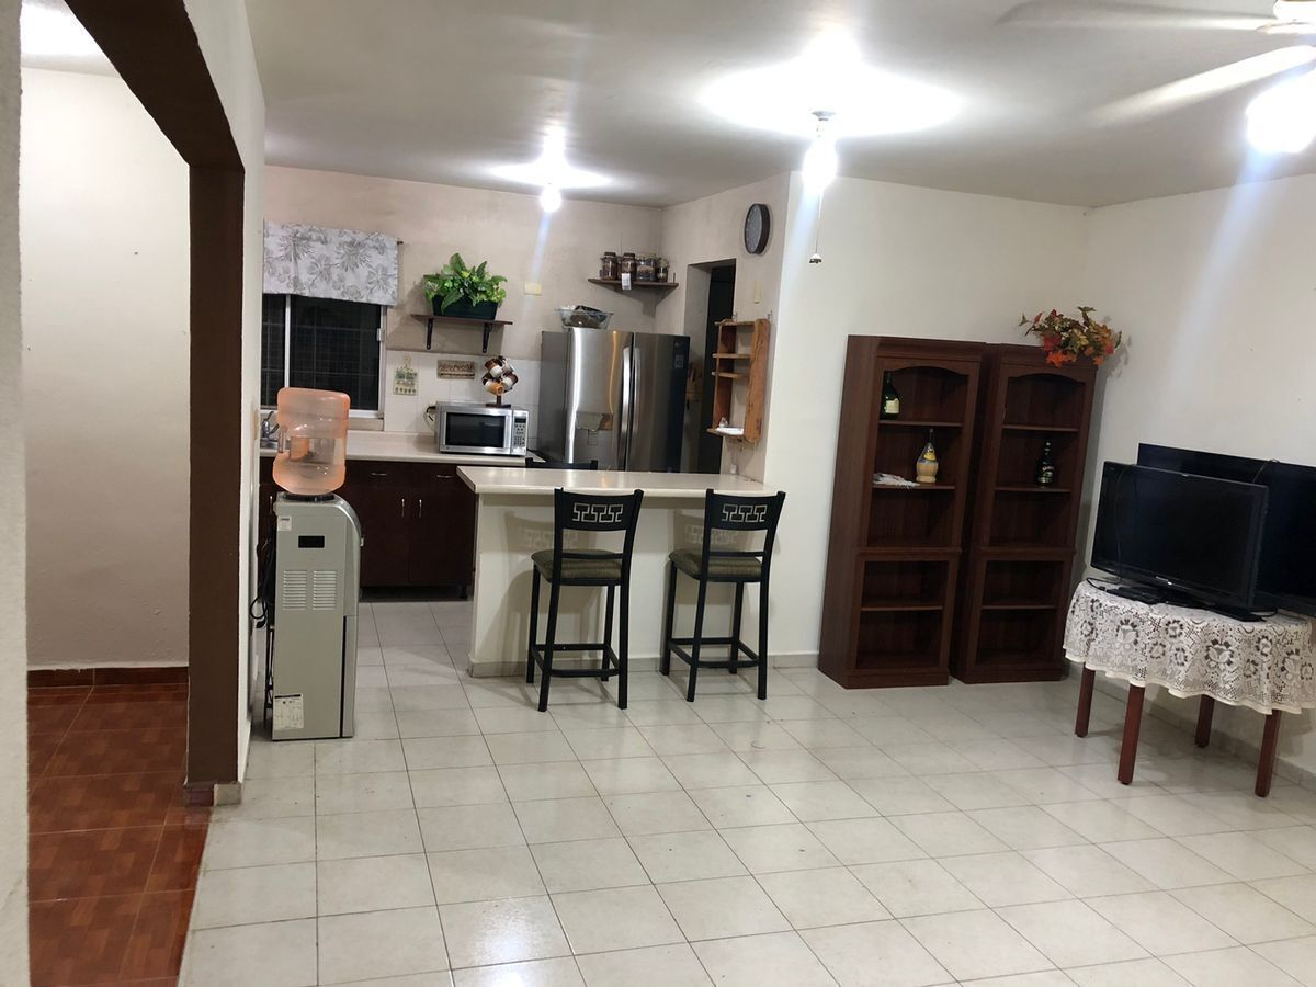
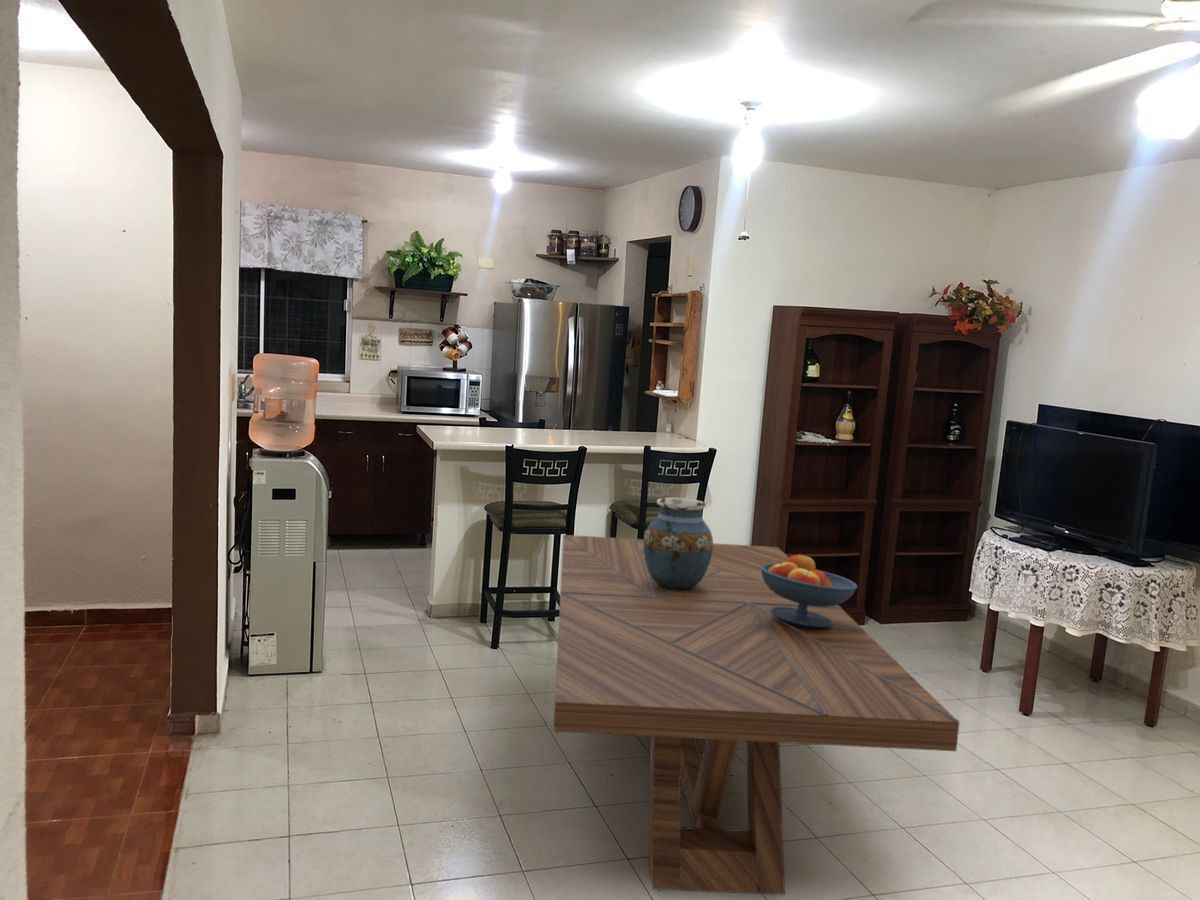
+ fruit bowl [761,552,858,627]
+ dining table [552,533,960,896]
+ vase [643,497,714,589]
